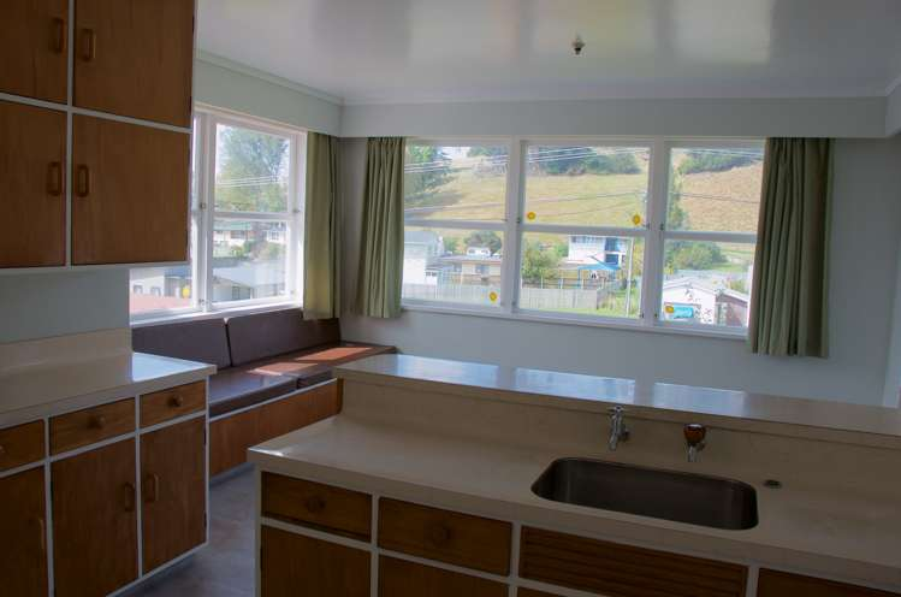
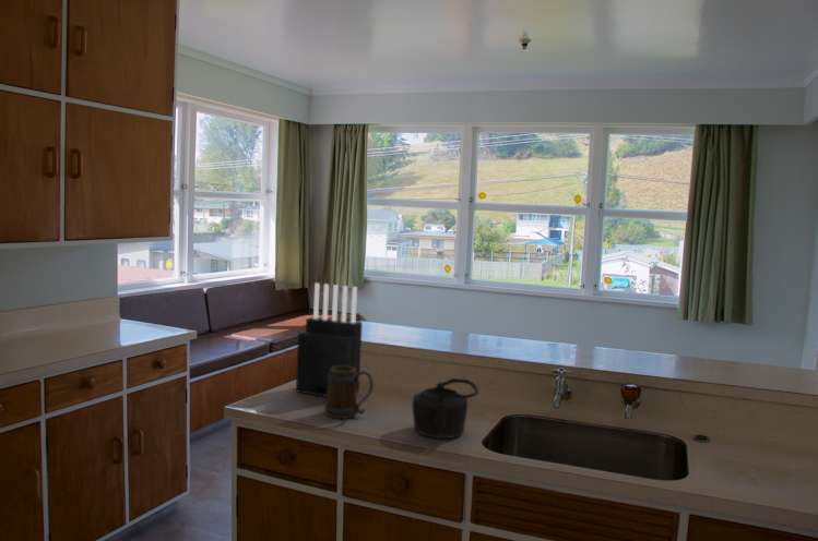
+ mug [323,365,375,420]
+ knife block [295,282,364,398]
+ teapot [411,377,479,440]
